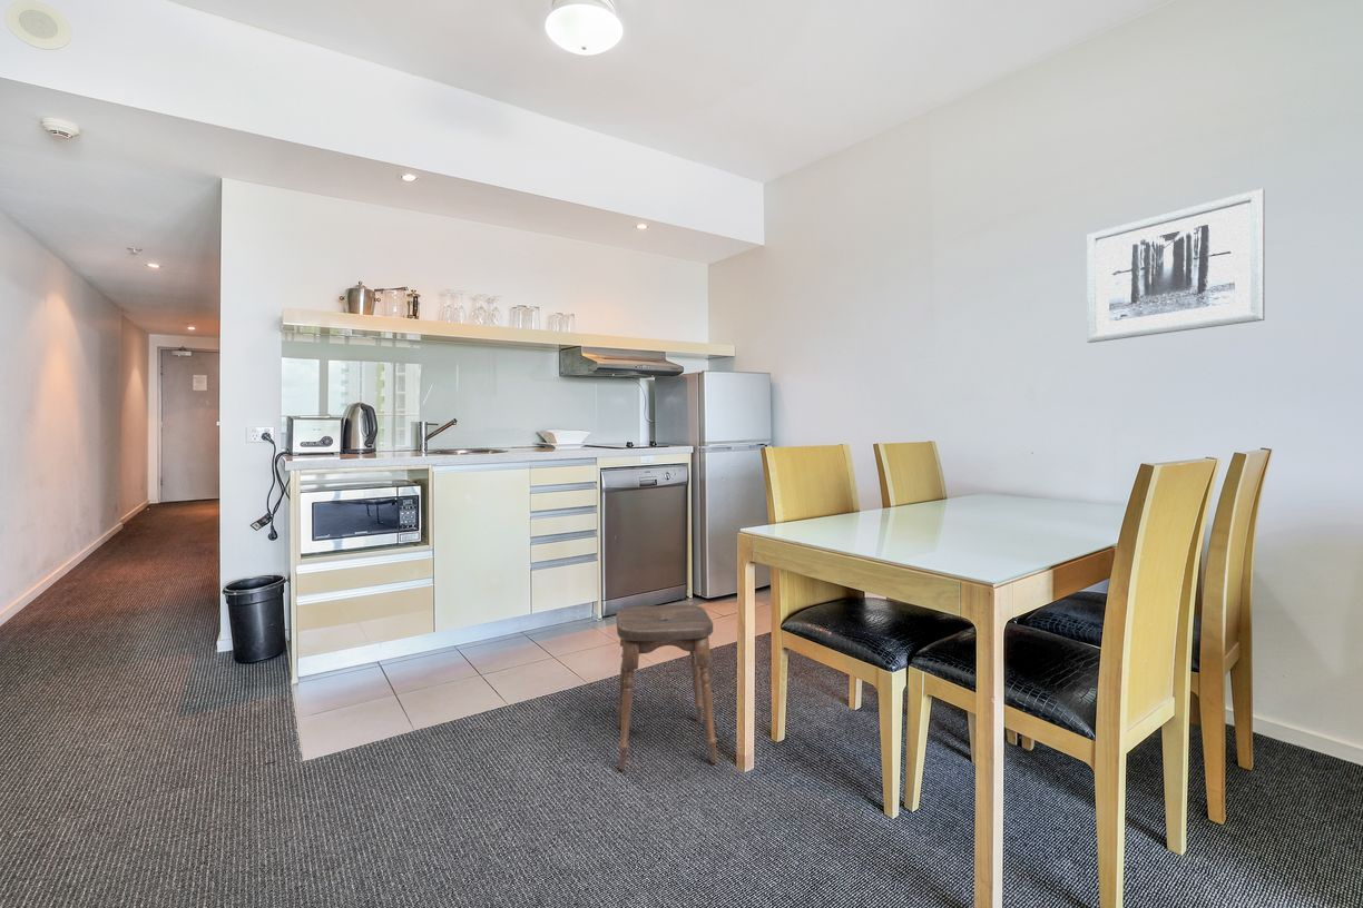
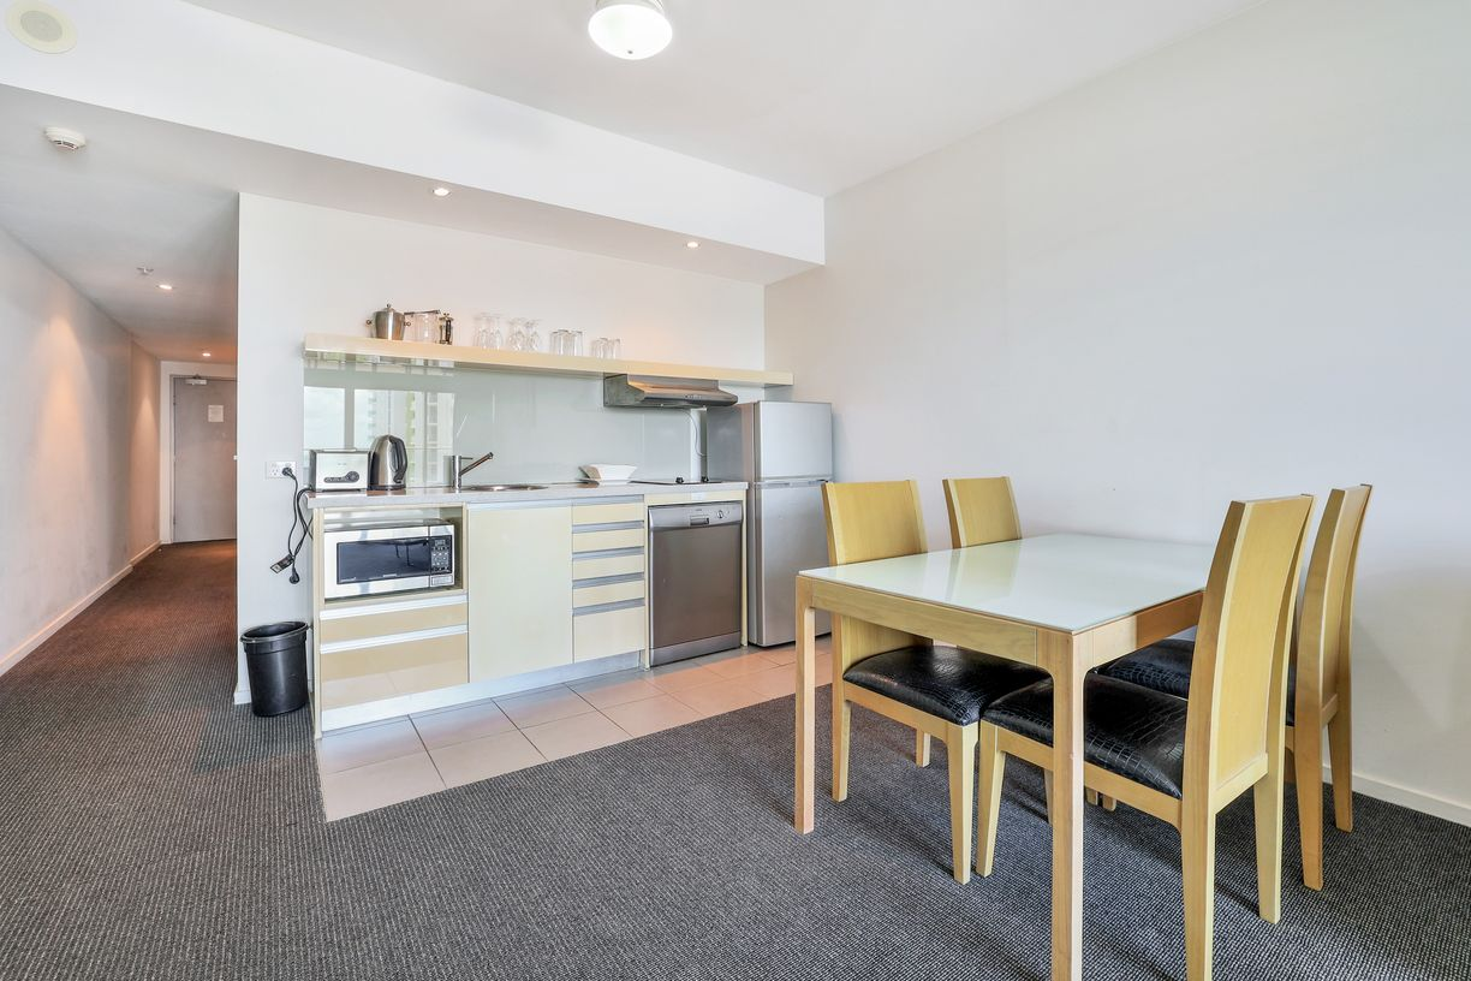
- wall art [1086,188,1266,344]
- stool [616,603,718,770]
